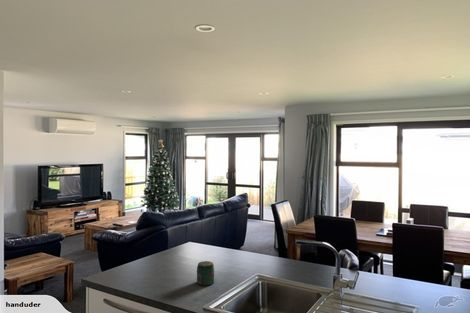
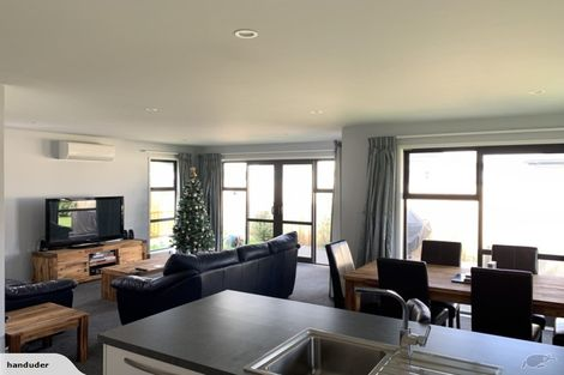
- jar [196,260,215,287]
